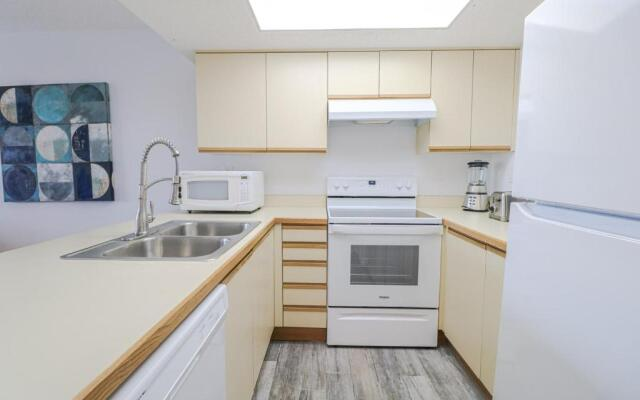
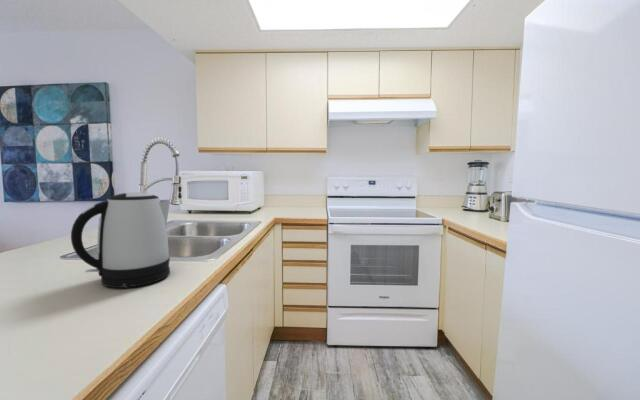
+ kettle [70,192,171,289]
